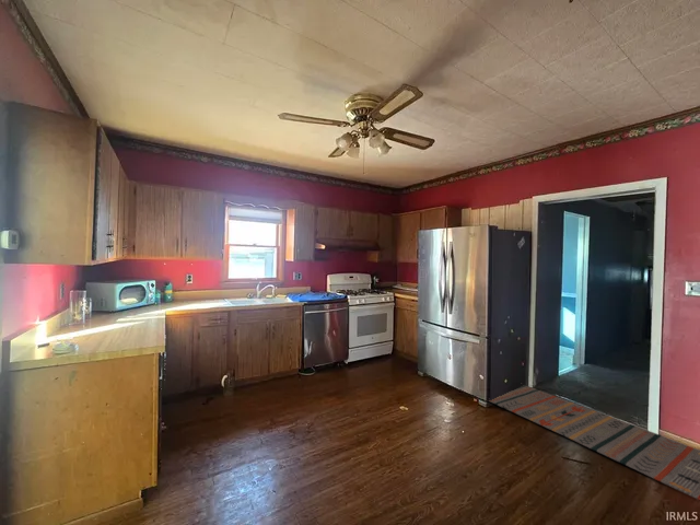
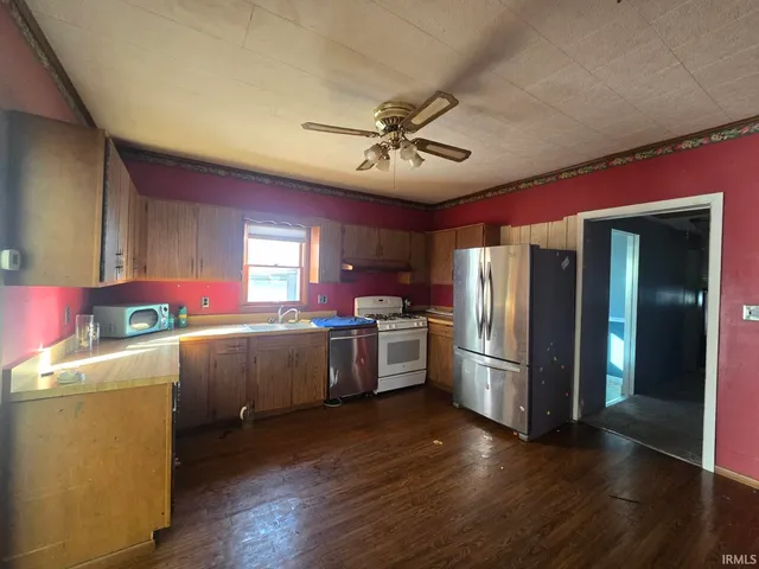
- rug [488,384,700,501]
